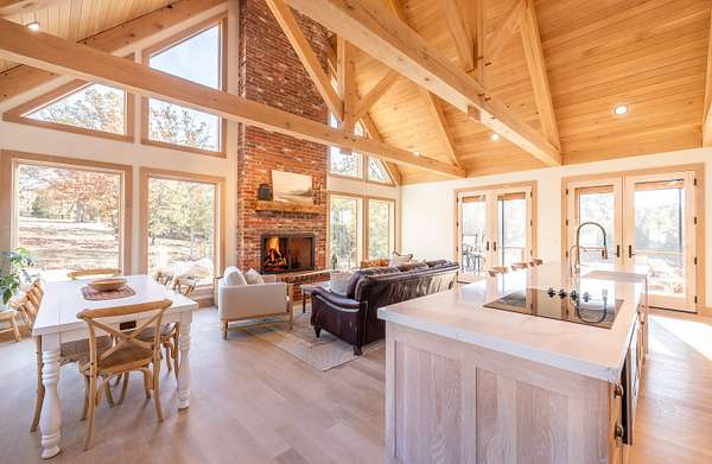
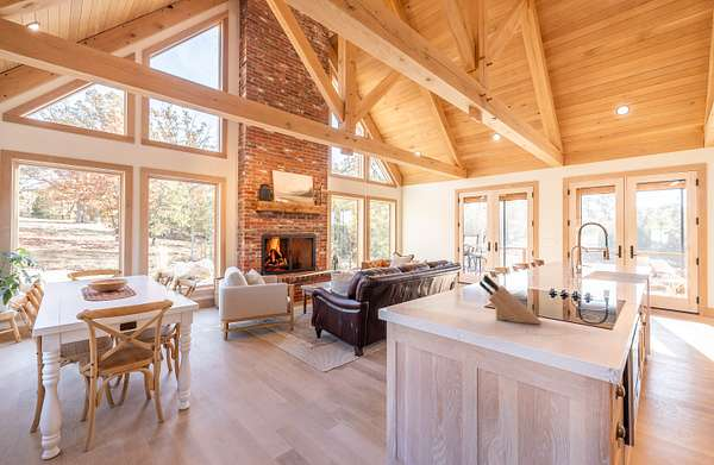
+ knife block [478,274,541,325]
